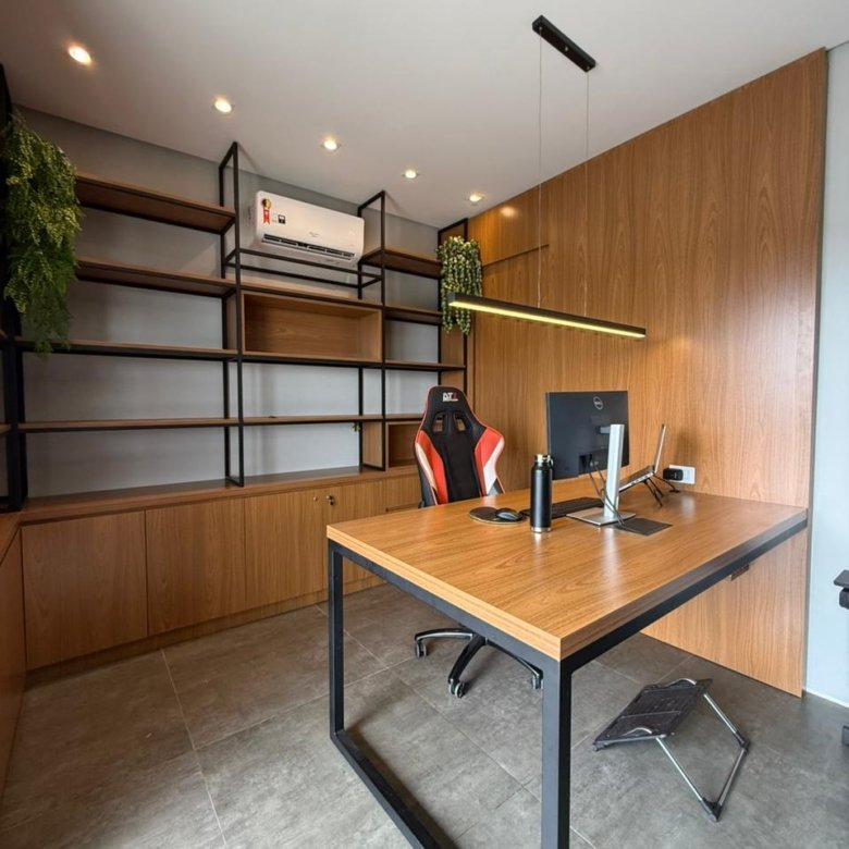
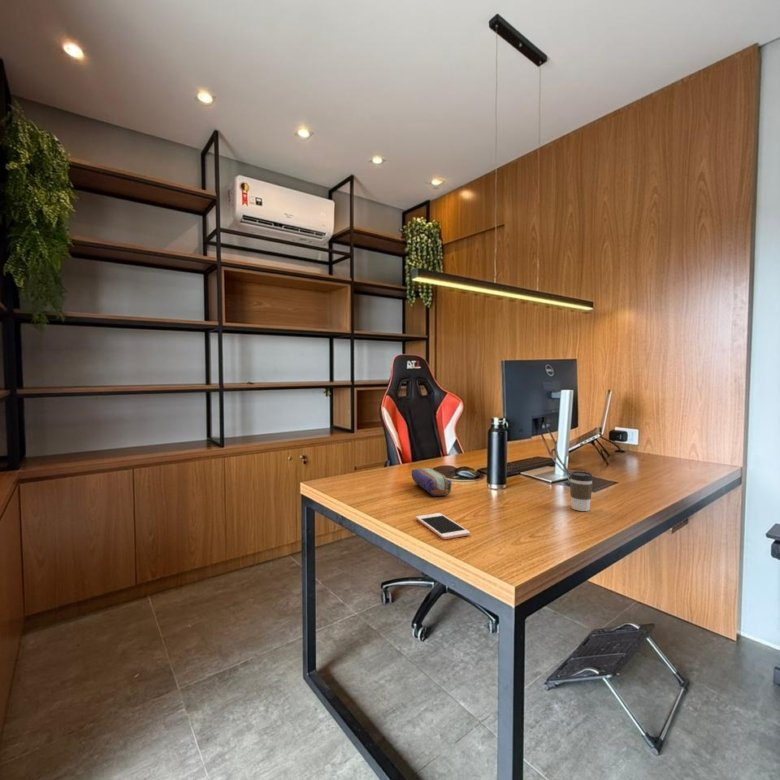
+ cell phone [415,512,471,540]
+ coffee cup [568,470,594,512]
+ pencil case [411,467,453,497]
